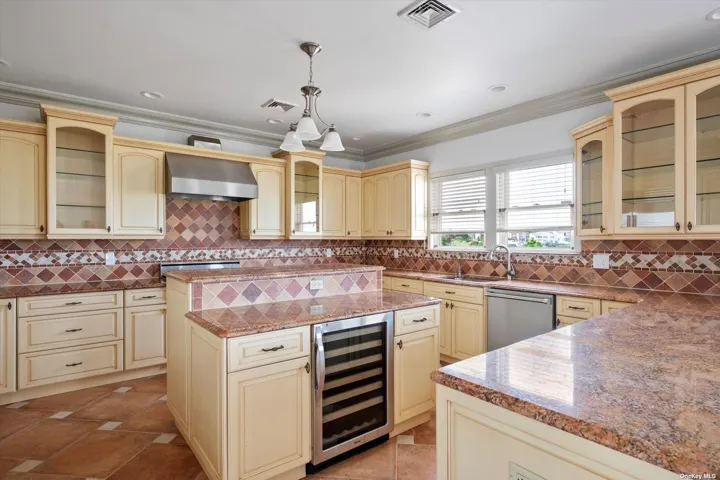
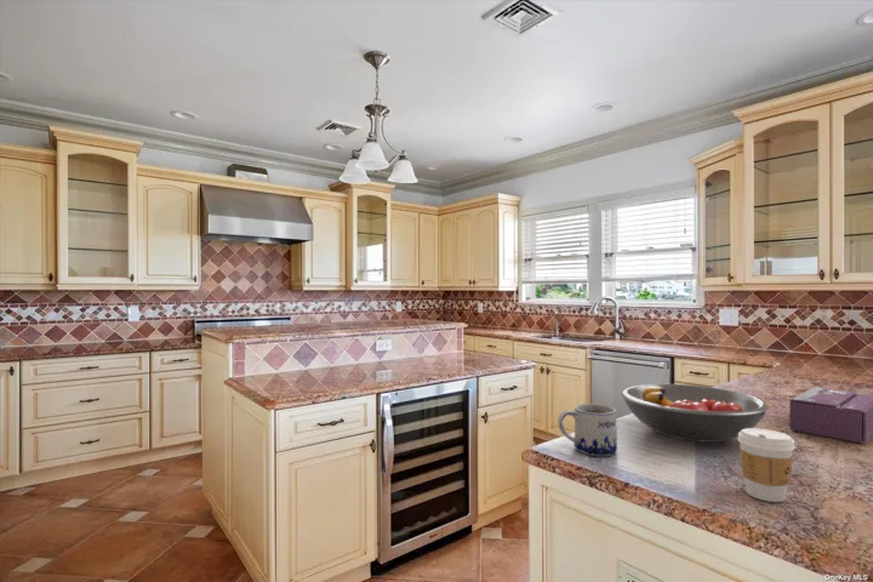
+ tissue box [788,386,873,445]
+ coffee cup [737,427,797,503]
+ fruit bowl [621,383,770,444]
+ mug [557,403,618,457]
